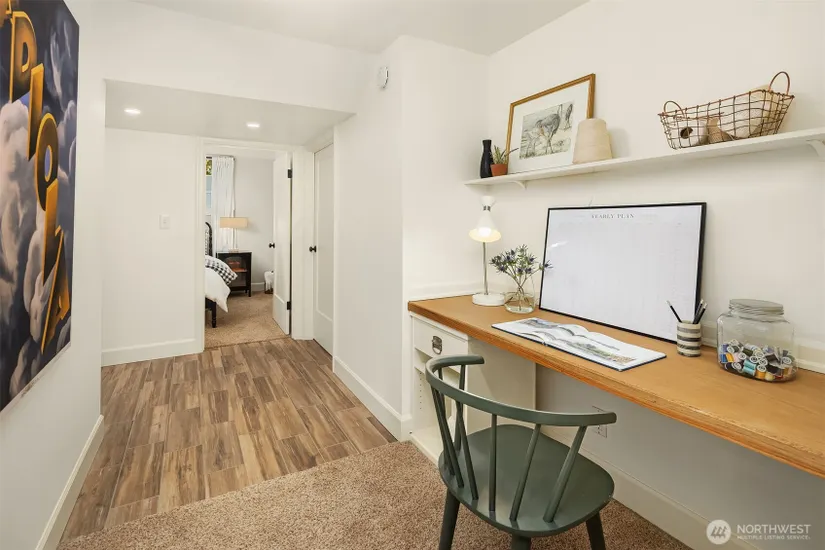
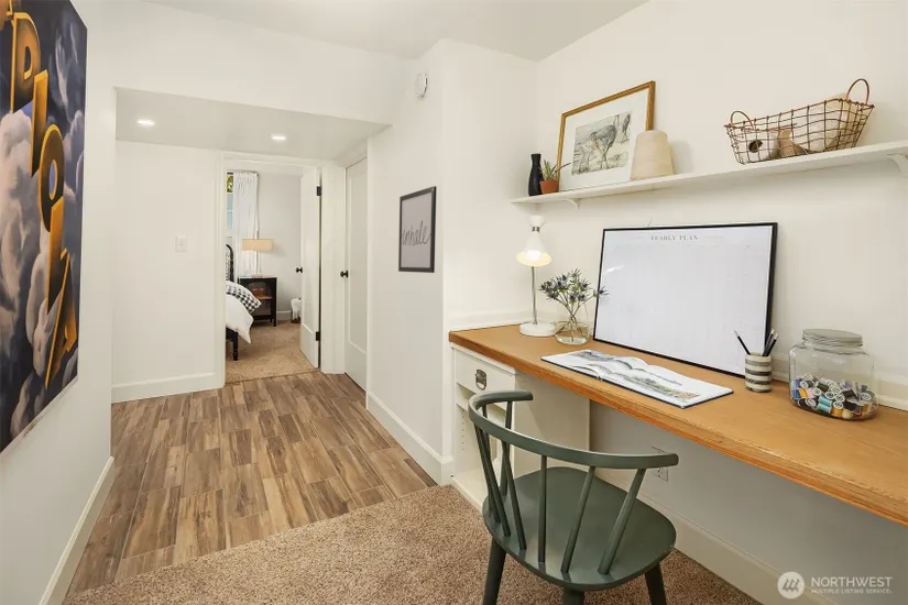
+ wall art [397,185,437,274]
